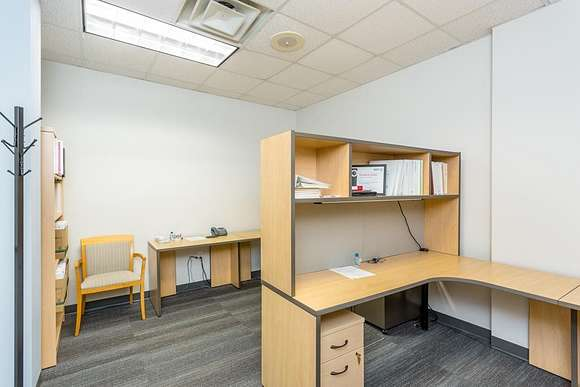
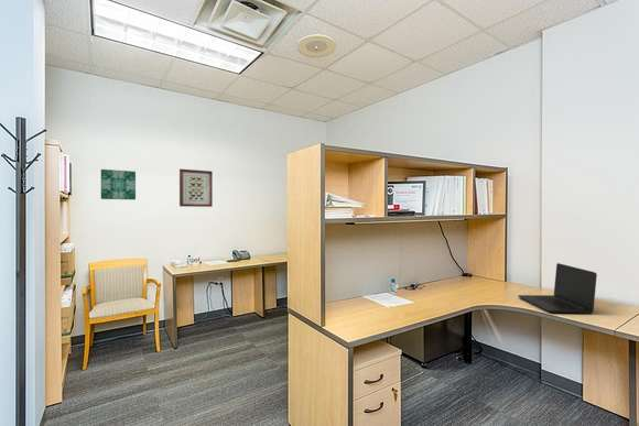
+ wall art [178,168,214,208]
+ laptop [517,262,598,314]
+ wall art [100,168,137,200]
